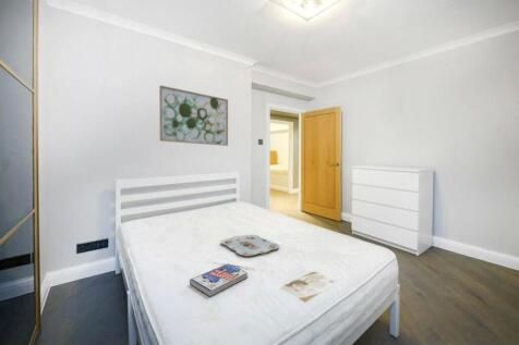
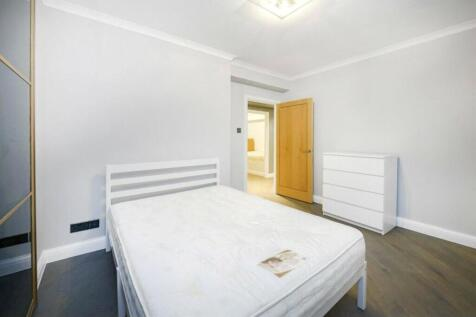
- wall art [158,84,229,147]
- serving tray [219,234,280,257]
- book [189,263,249,298]
